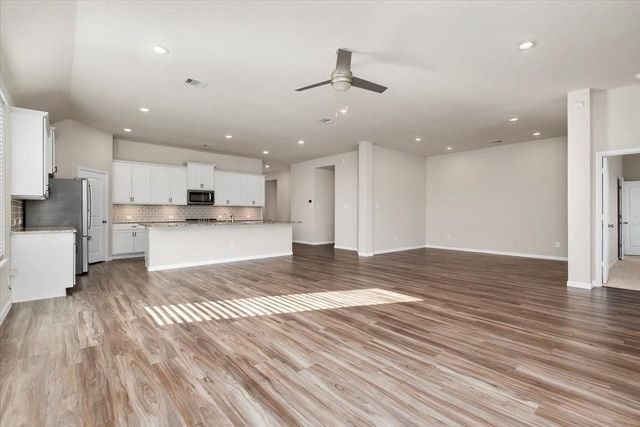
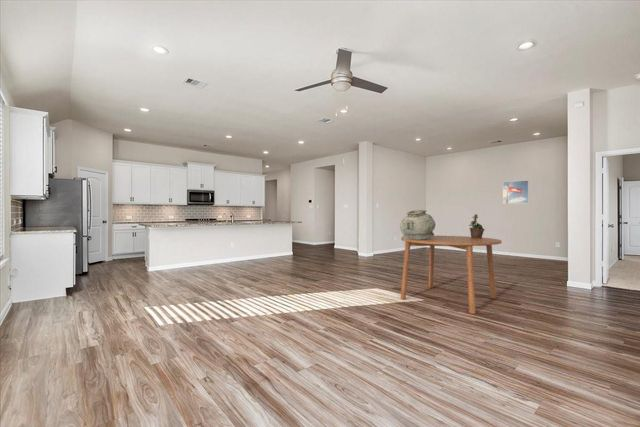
+ dining table [400,235,503,315]
+ vessel [399,209,437,239]
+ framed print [502,179,530,205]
+ potted plant [468,213,486,238]
